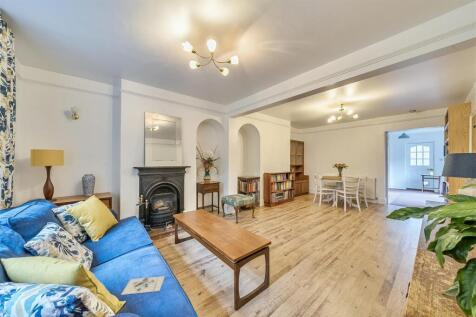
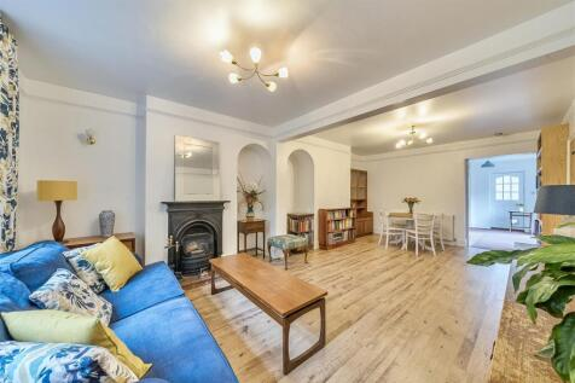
- architectural model [120,275,166,296]
